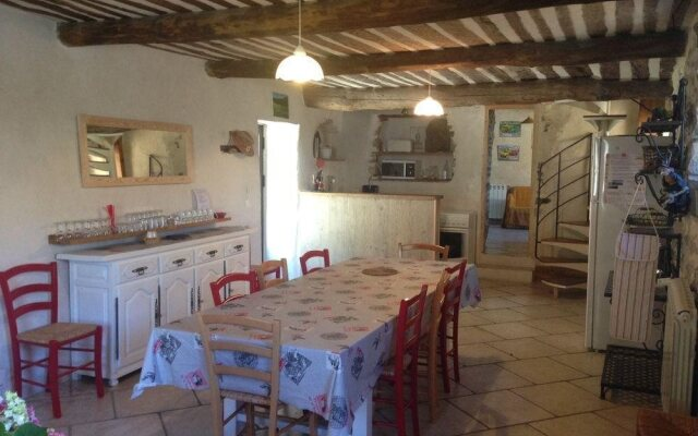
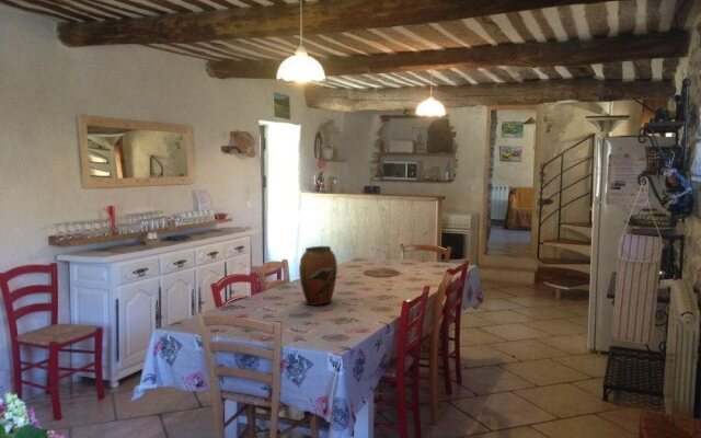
+ vase [298,245,338,307]
